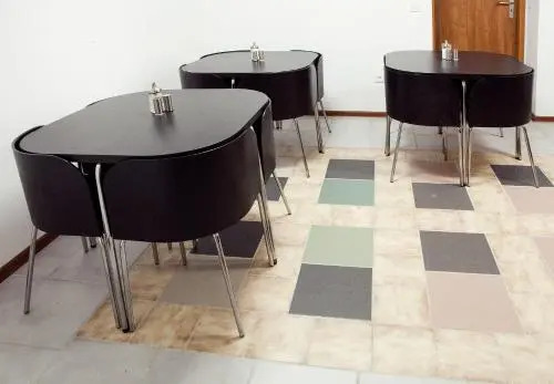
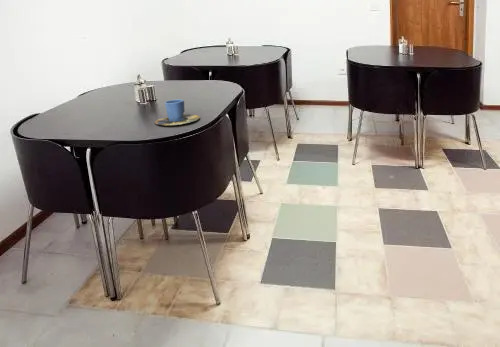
+ cup [154,98,201,126]
